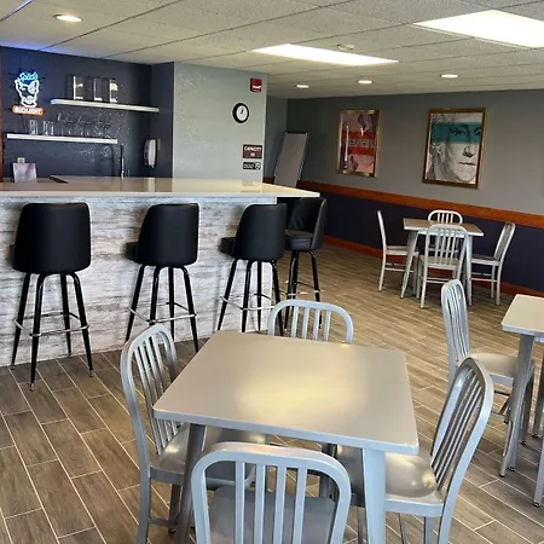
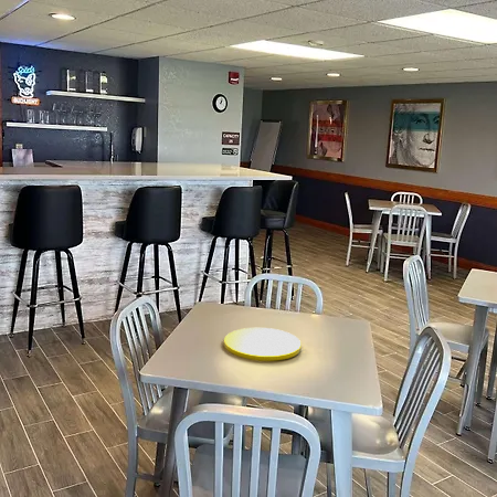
+ plate [223,327,303,362]
